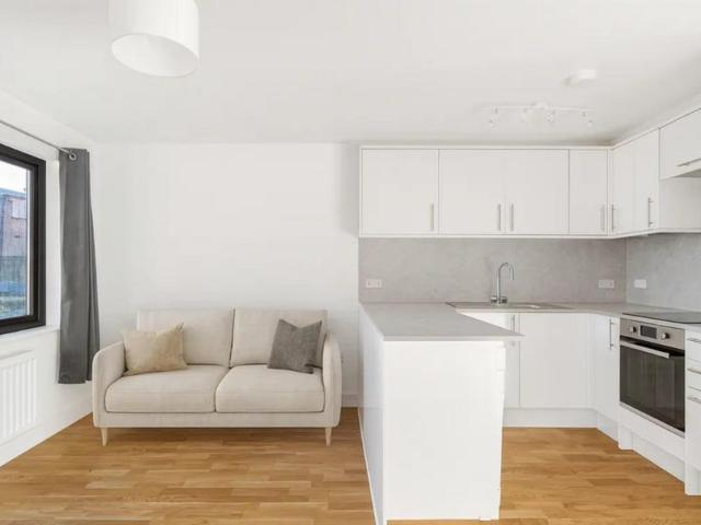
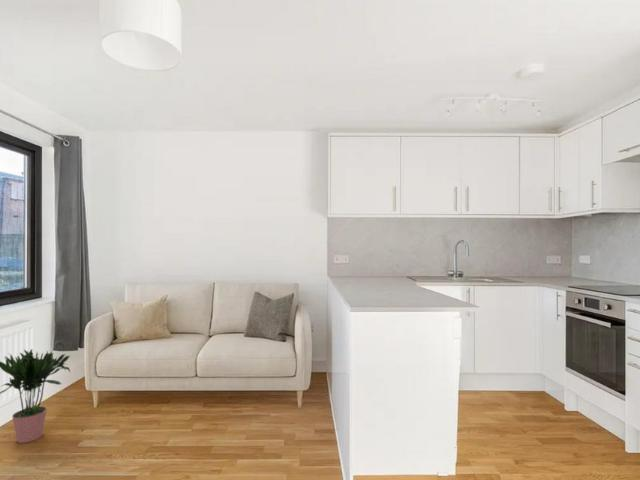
+ potted plant [0,348,71,444]
